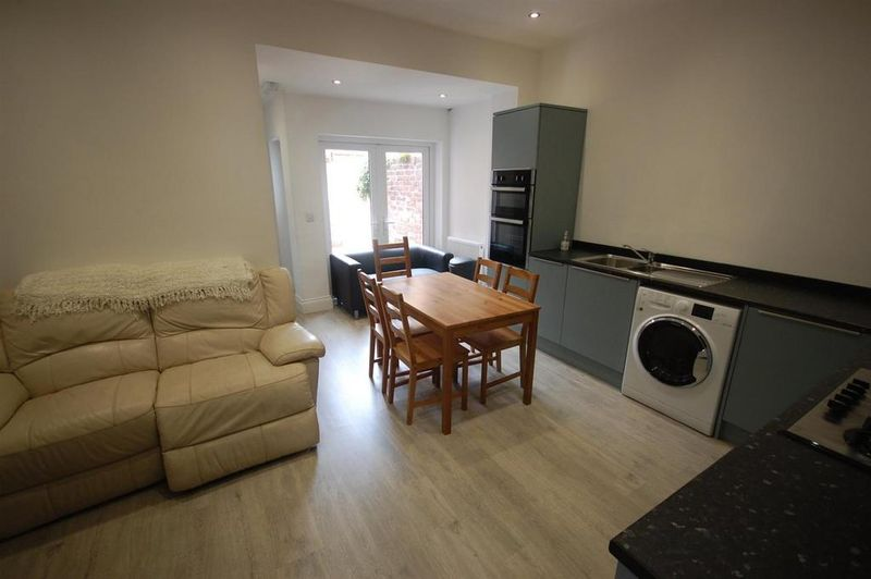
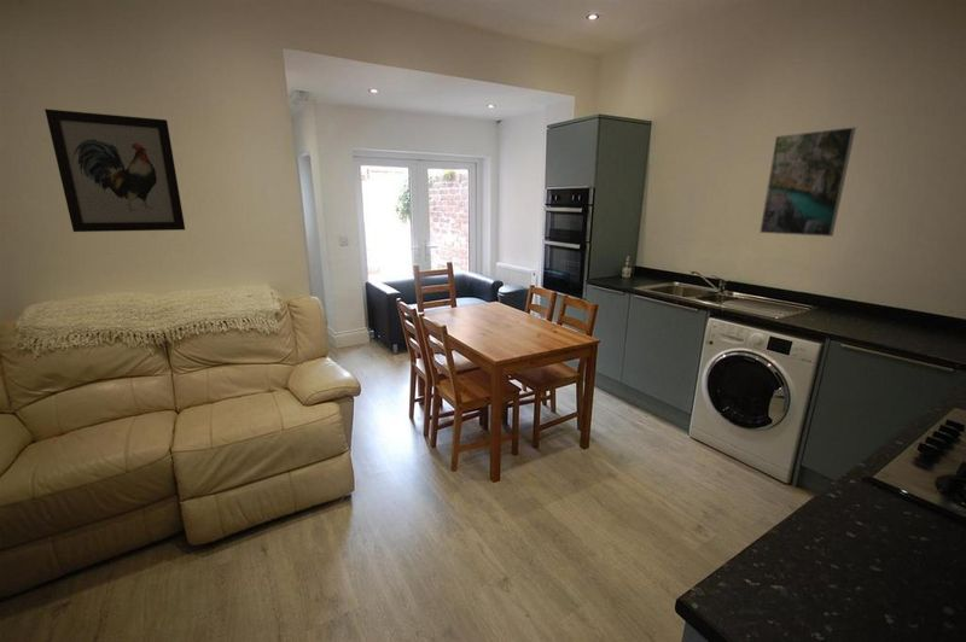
+ wall art [43,107,186,233]
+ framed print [758,126,857,238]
